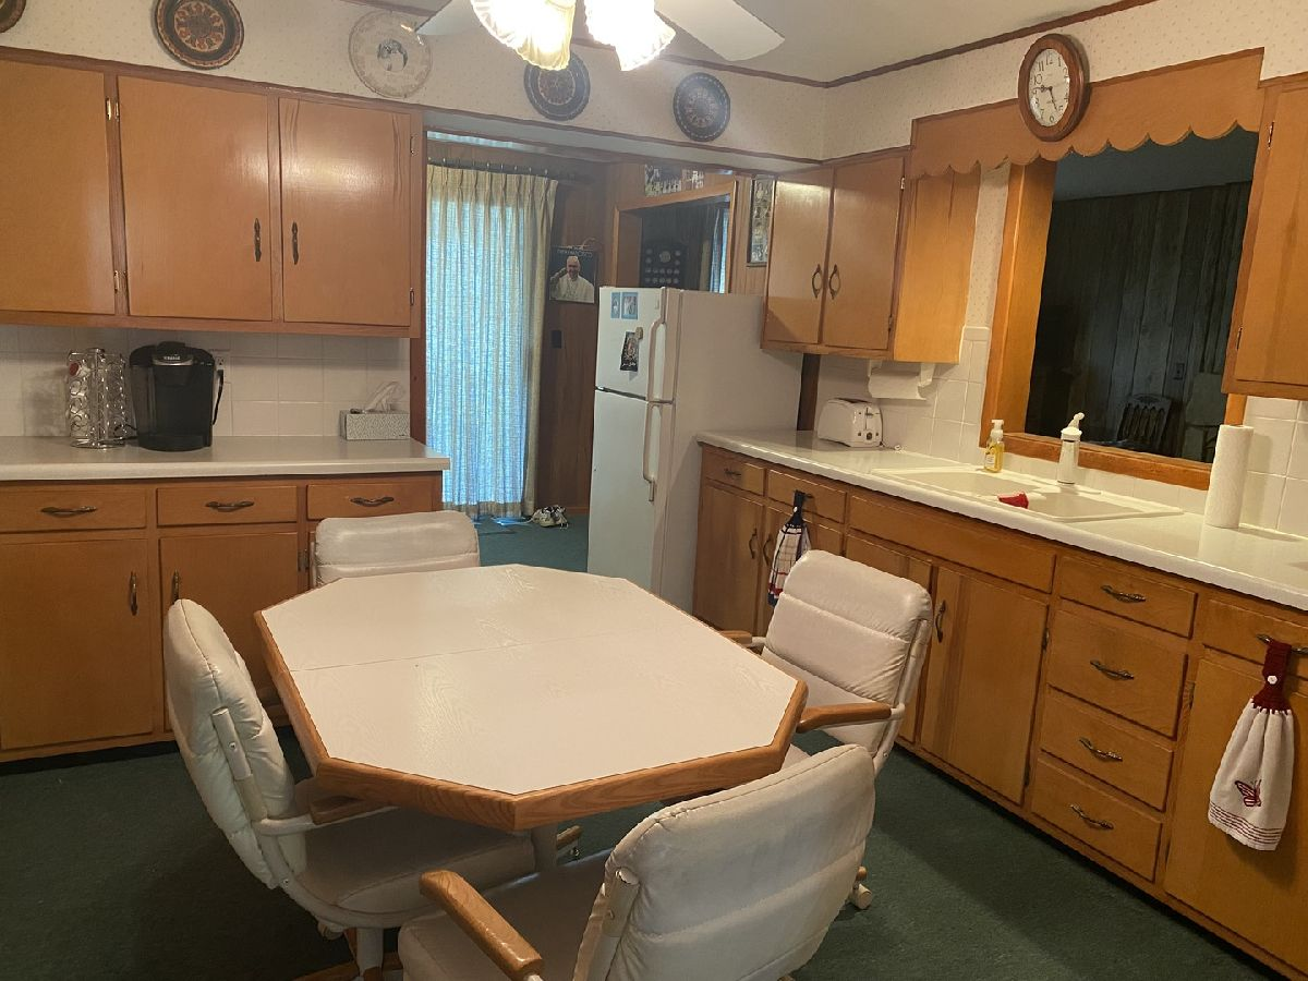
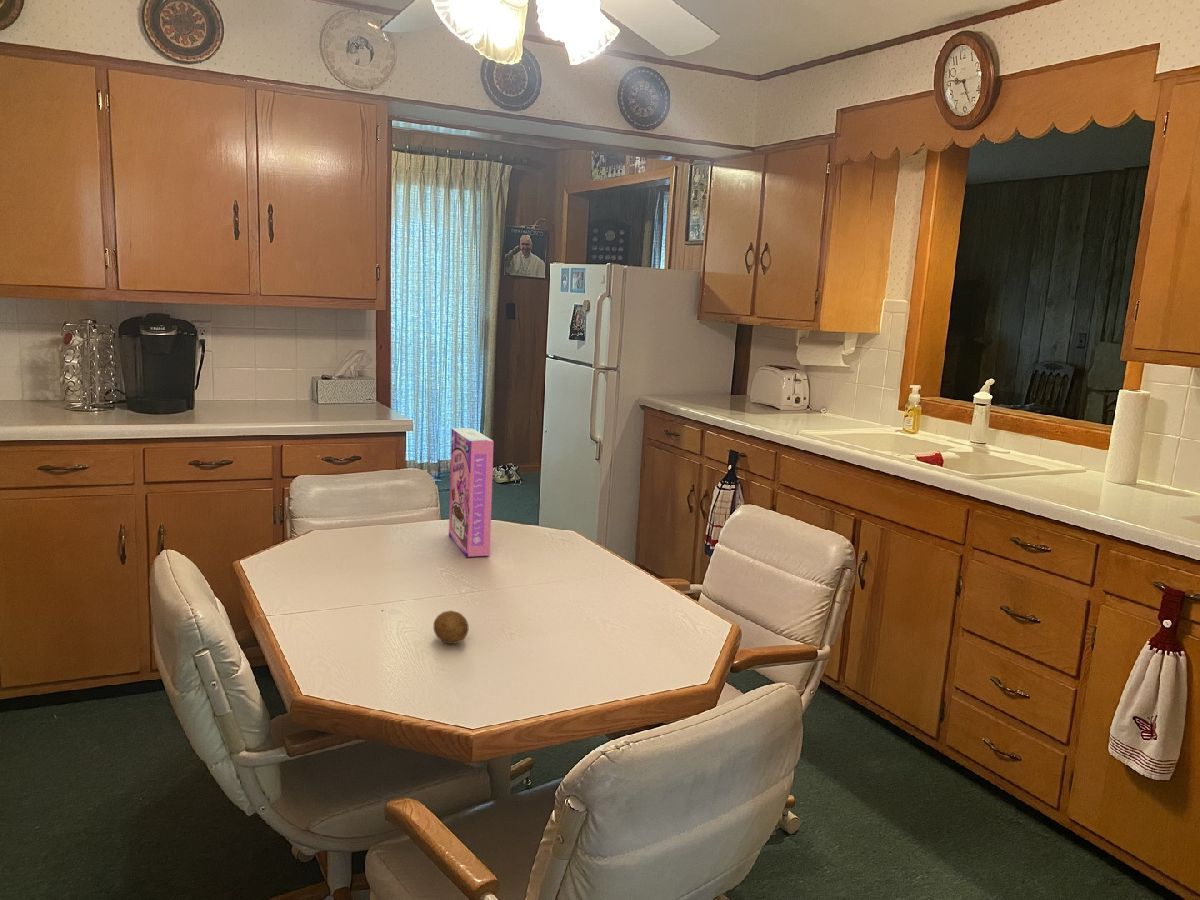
+ cereal box [448,427,495,558]
+ fruit [433,610,469,645]
